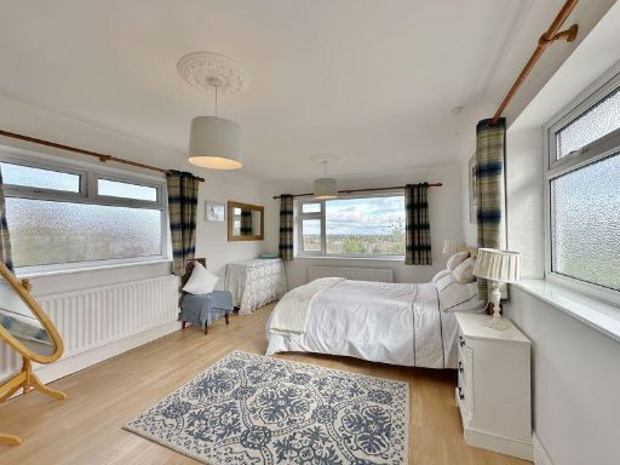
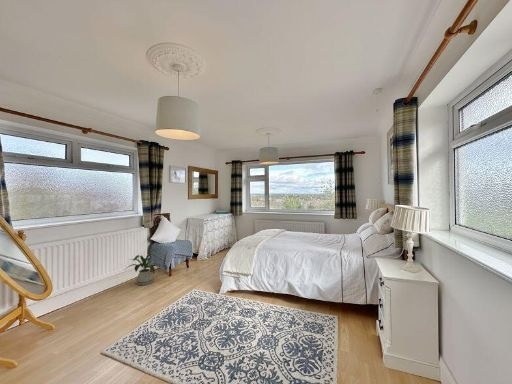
+ house plant [123,249,164,286]
